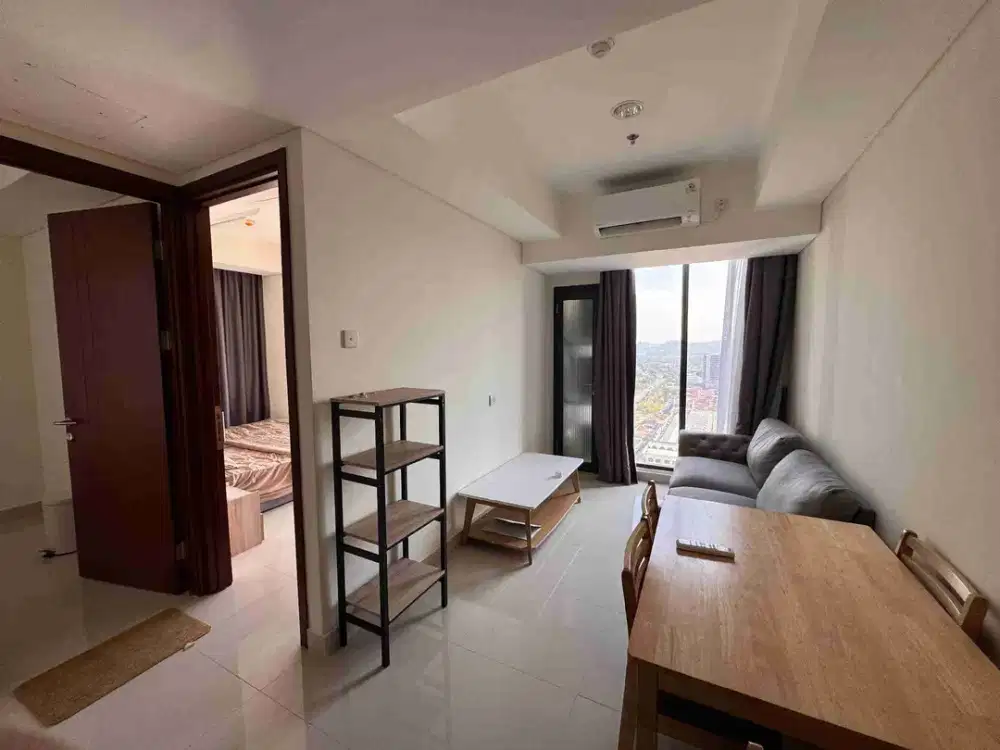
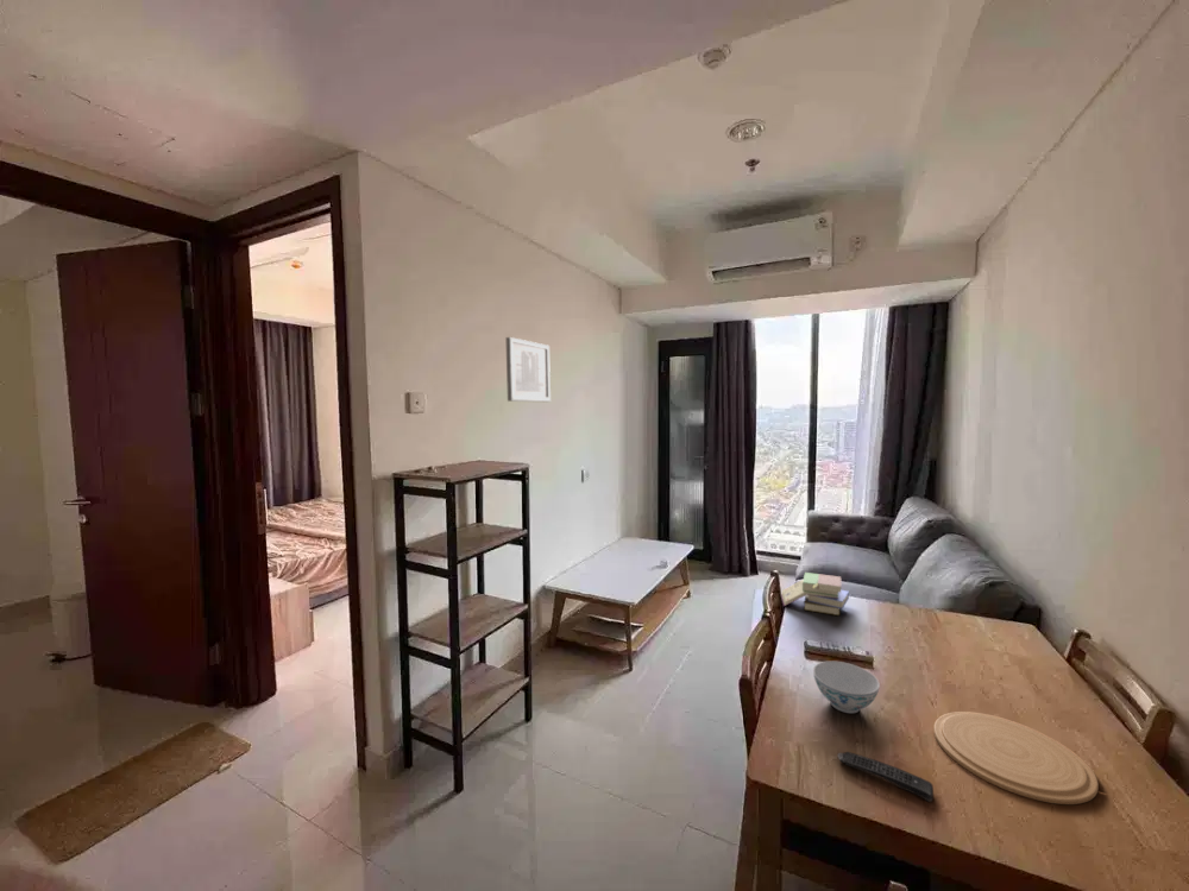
+ book [780,571,850,617]
+ chinaware [812,661,881,714]
+ remote control [837,751,935,803]
+ wall art [504,336,552,403]
+ plate [932,710,1100,805]
